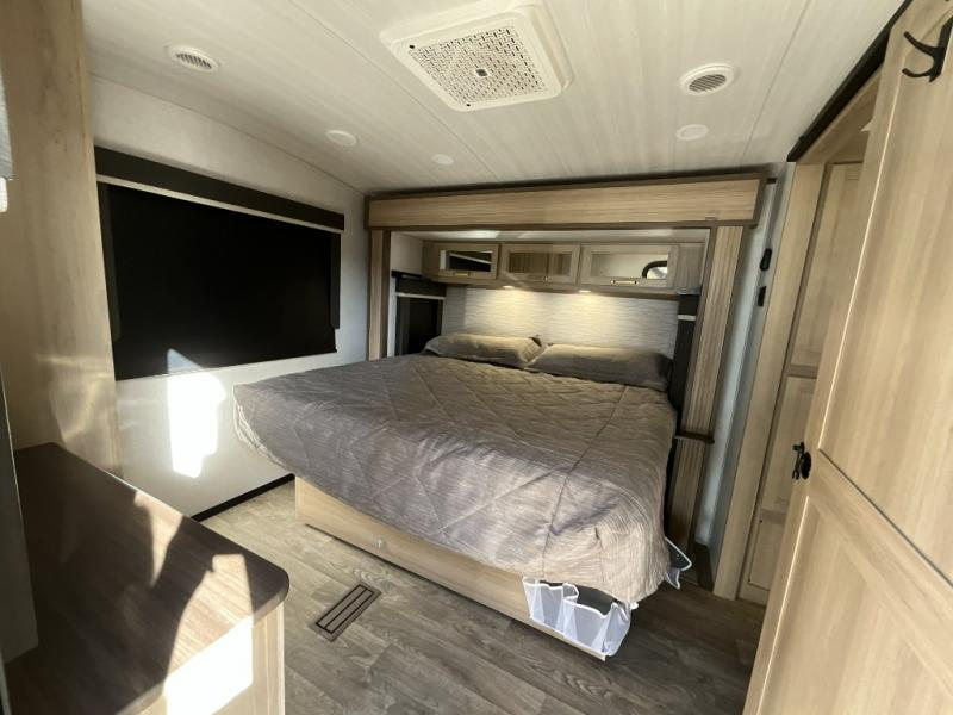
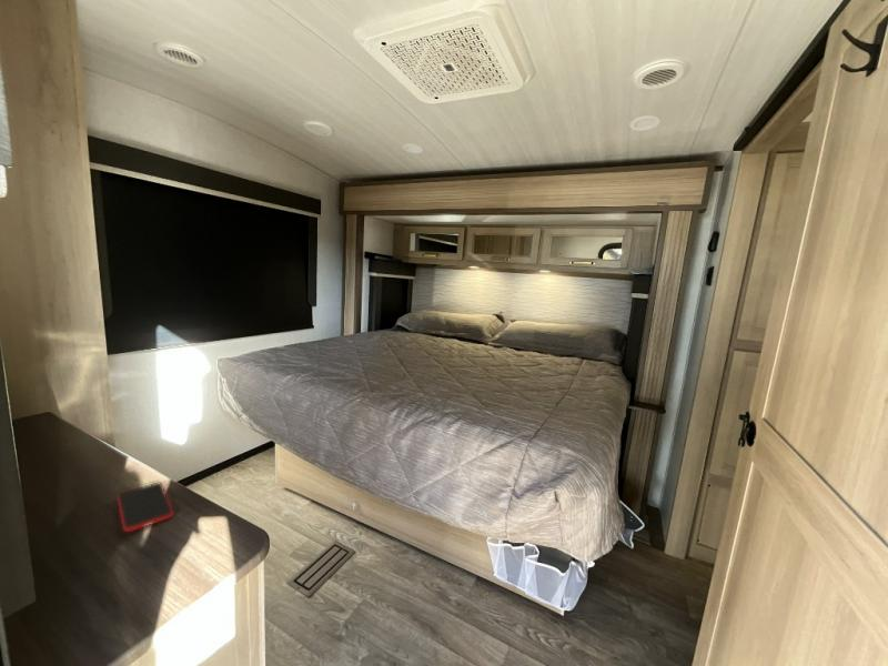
+ smartphone [115,482,175,533]
